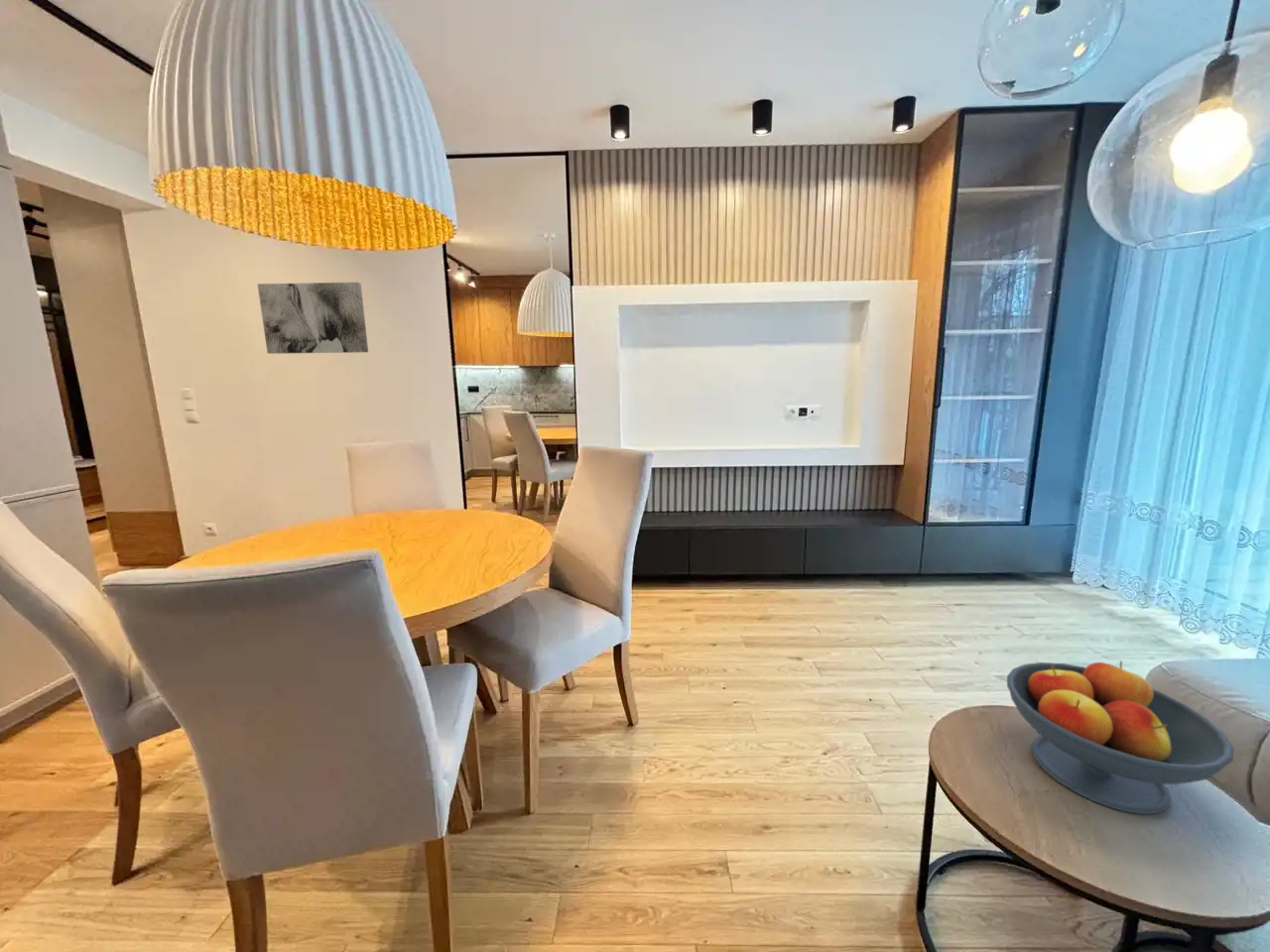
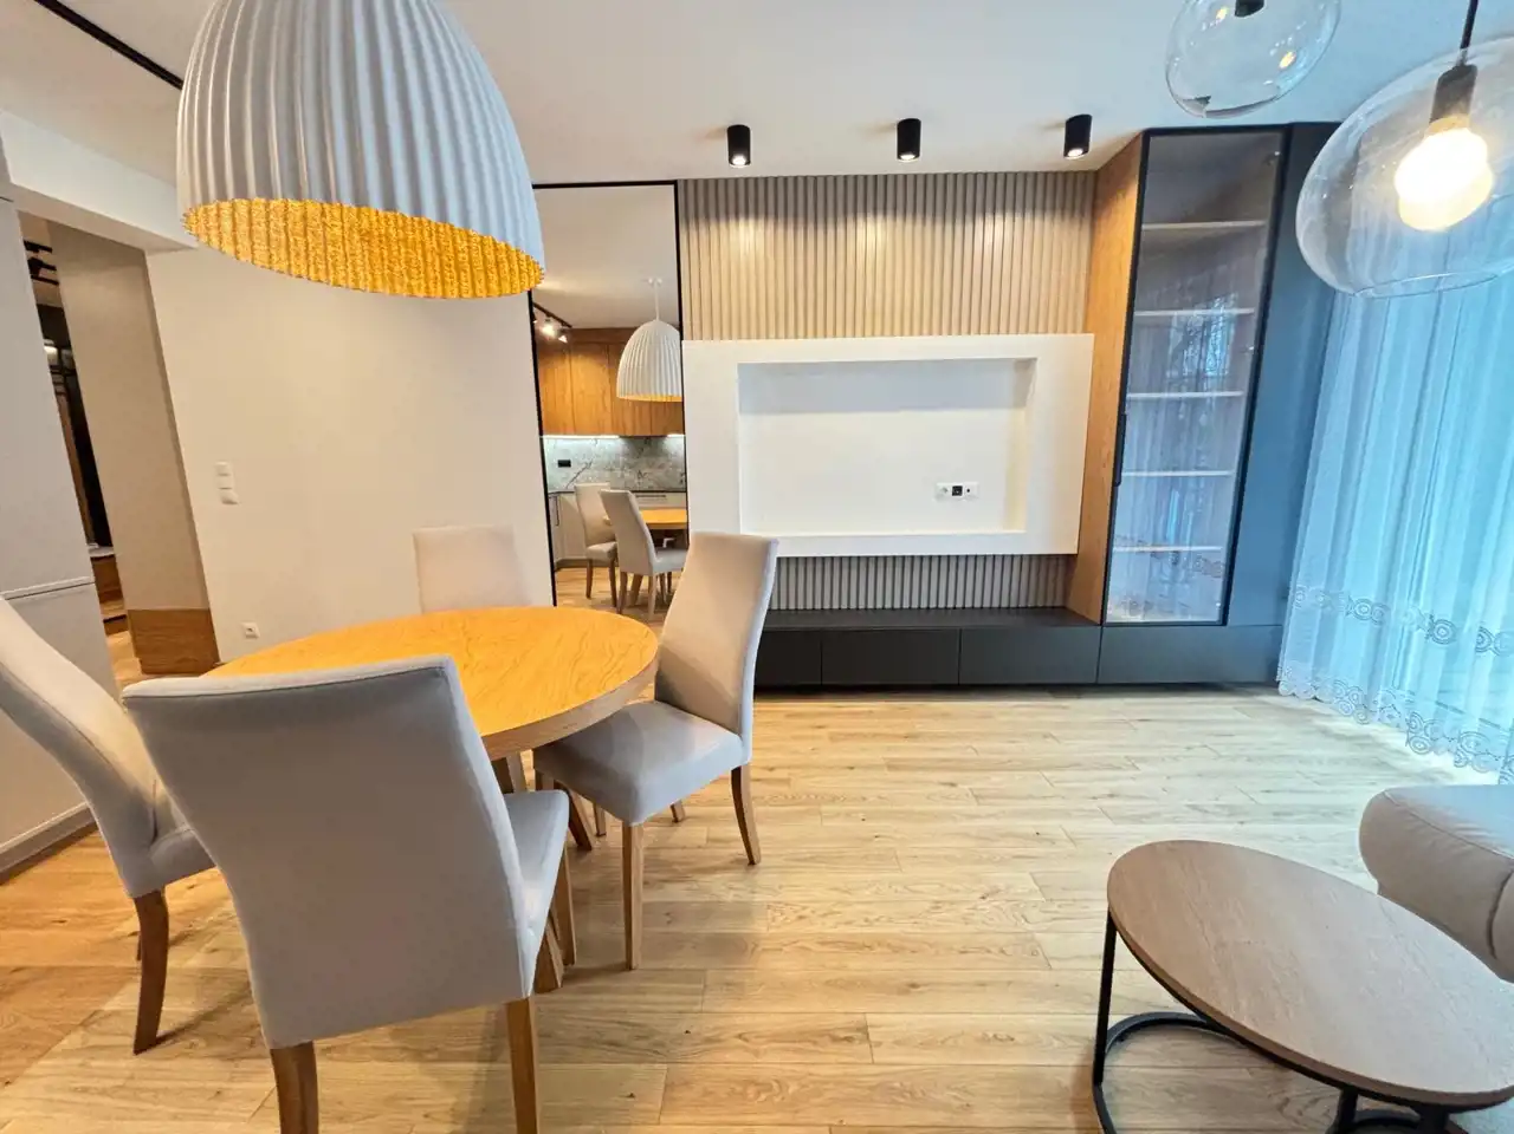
- wall art [256,282,369,355]
- fruit bowl [1006,660,1235,815]
